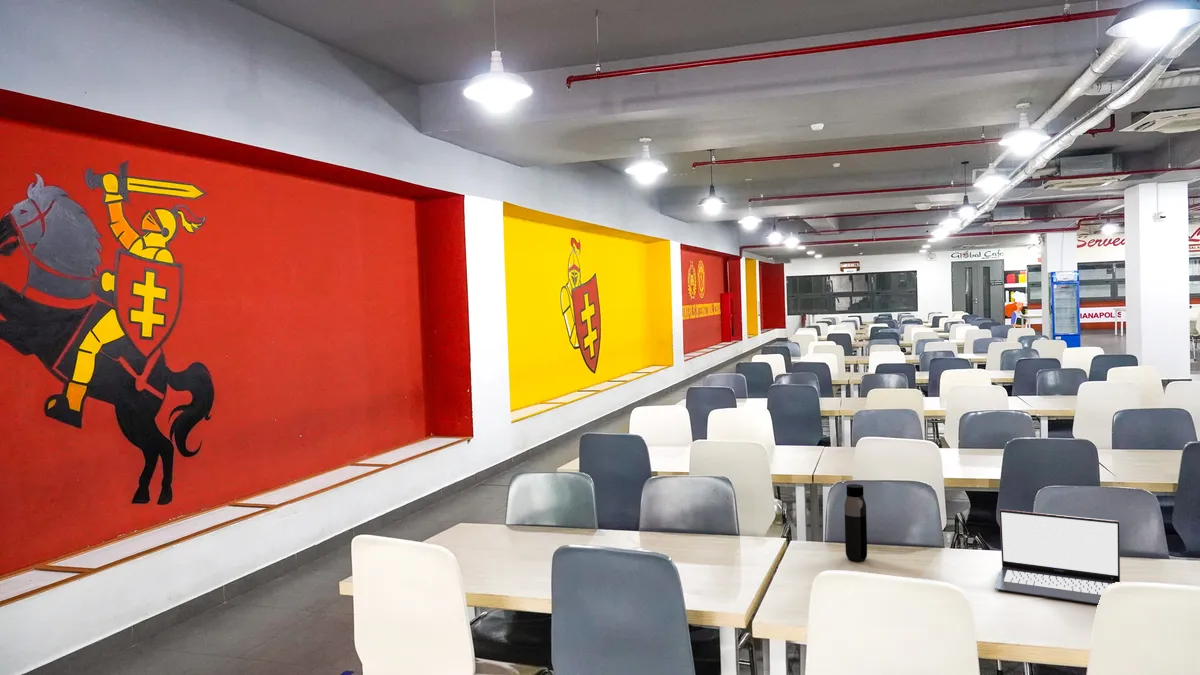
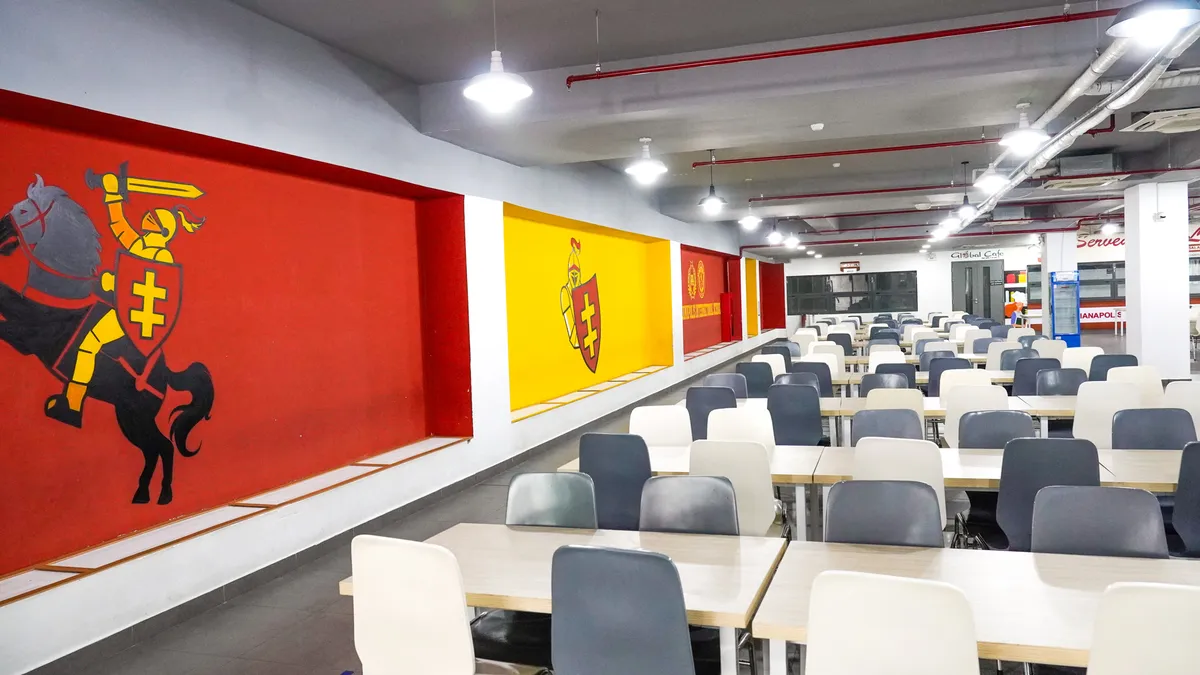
- laptop [994,509,1121,605]
- water bottle [843,483,868,562]
